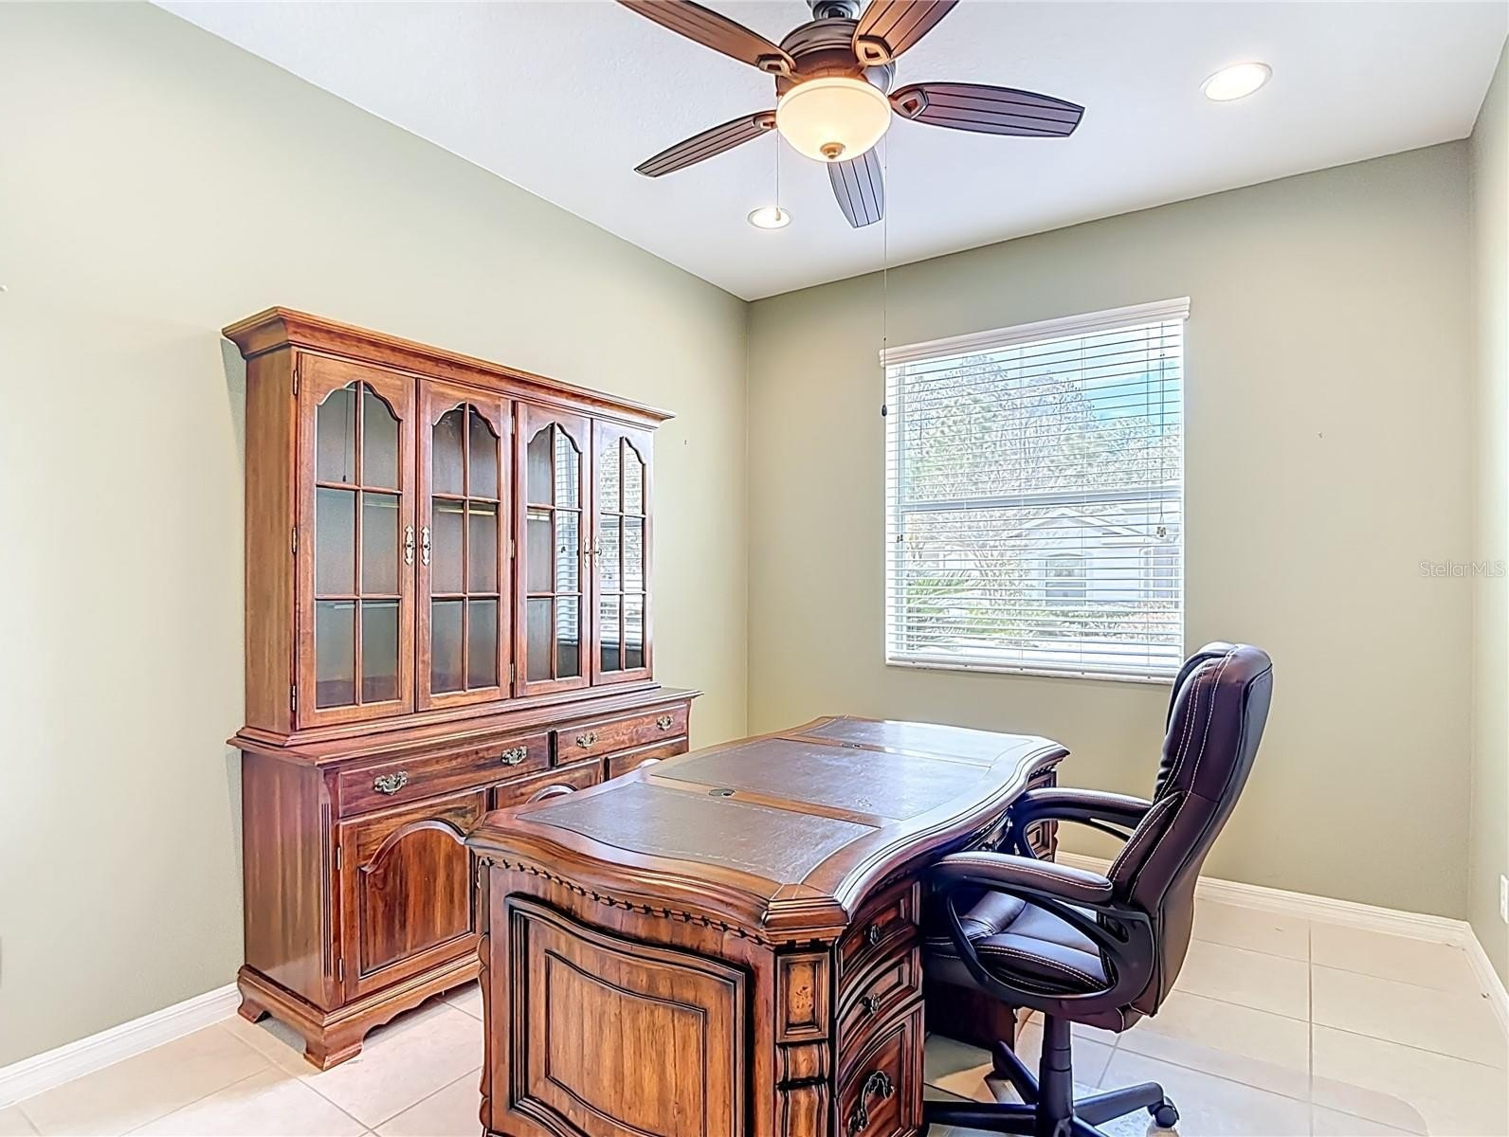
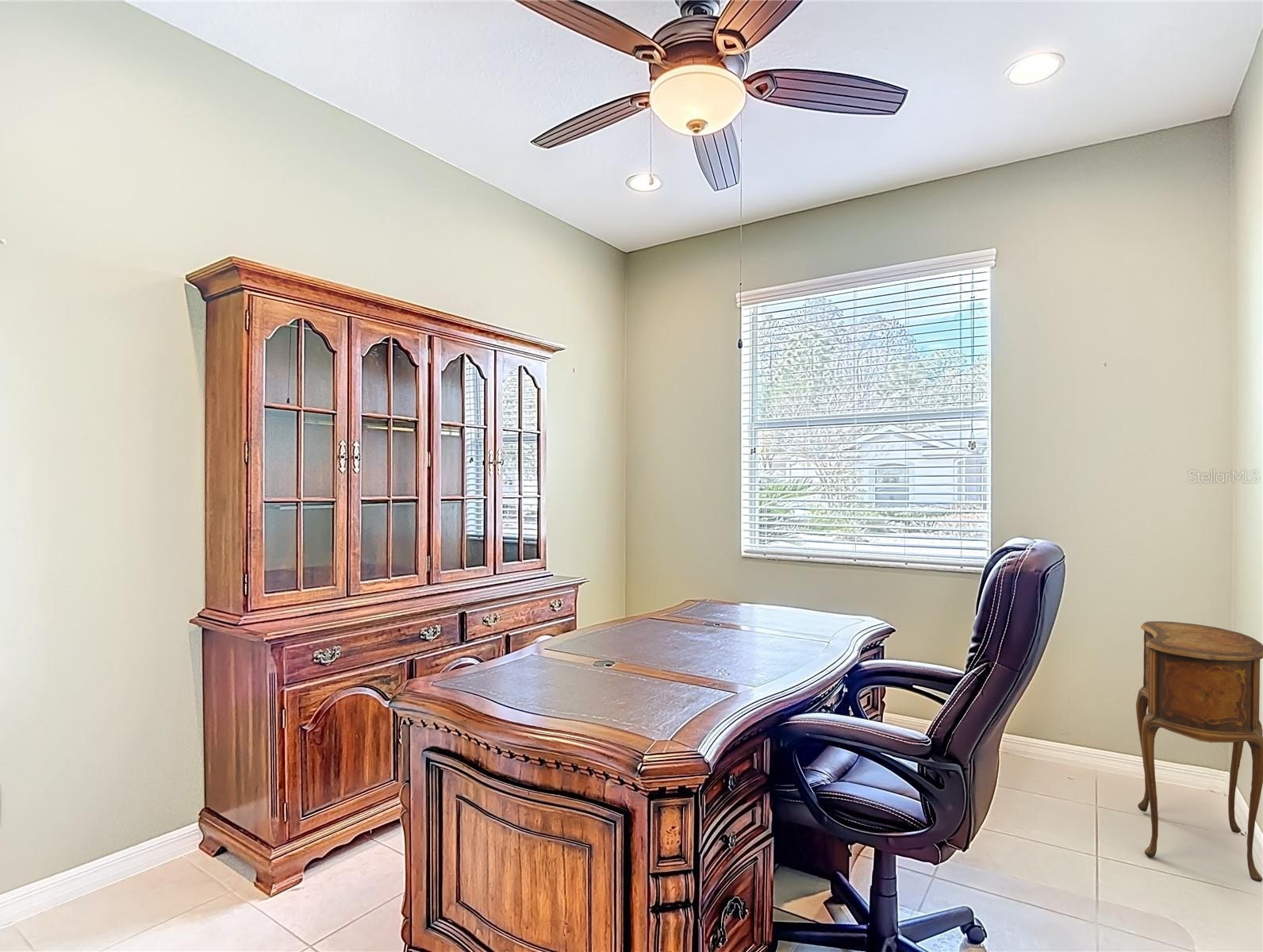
+ side table [1135,620,1263,883]
